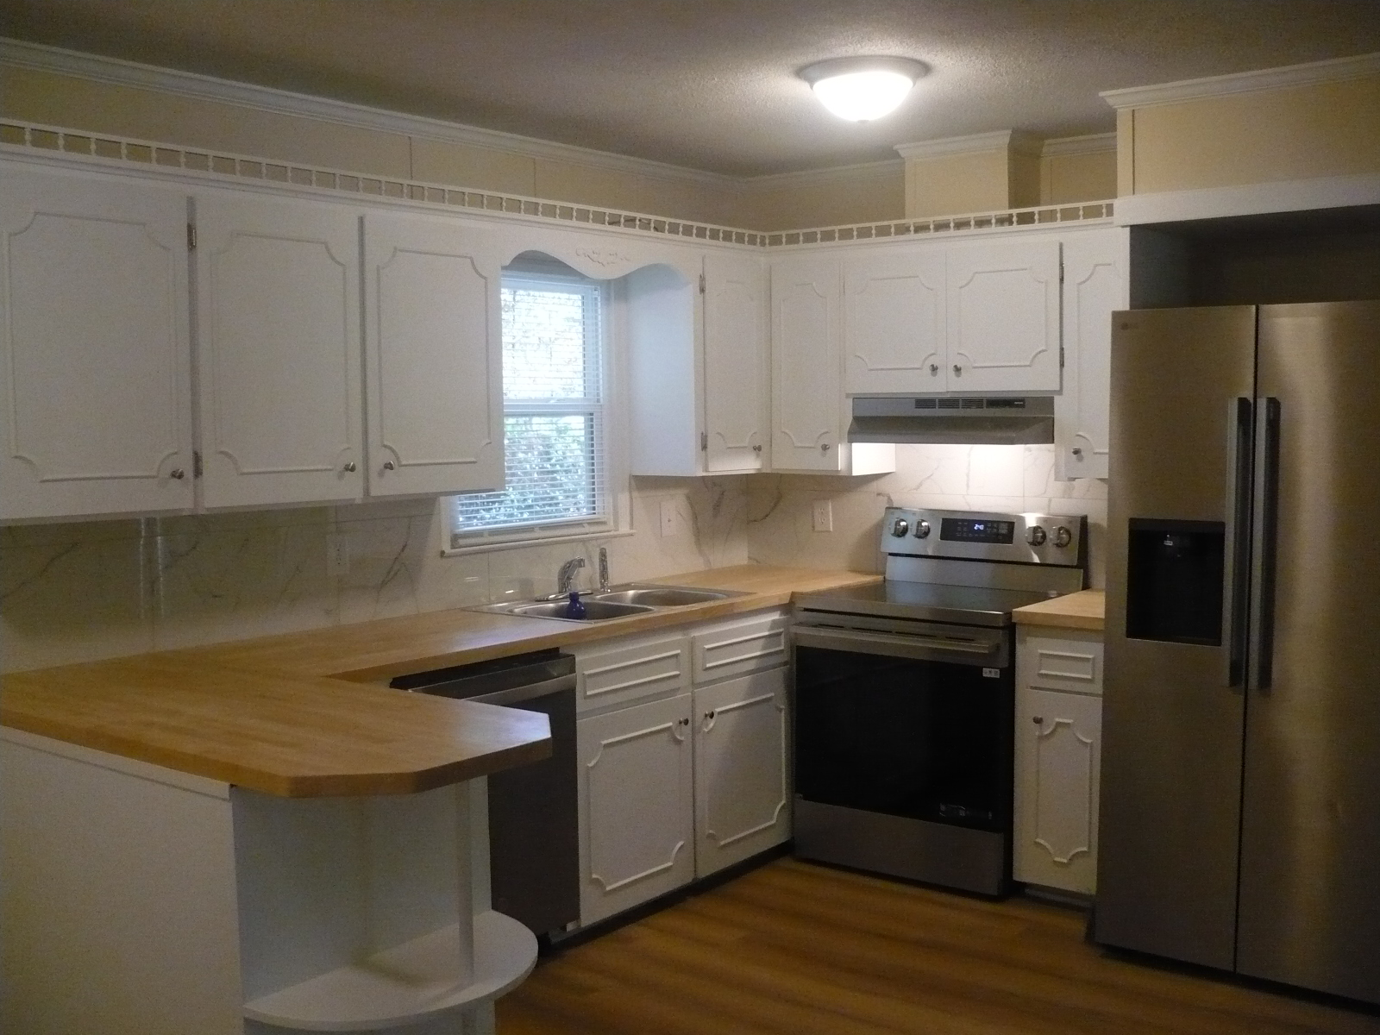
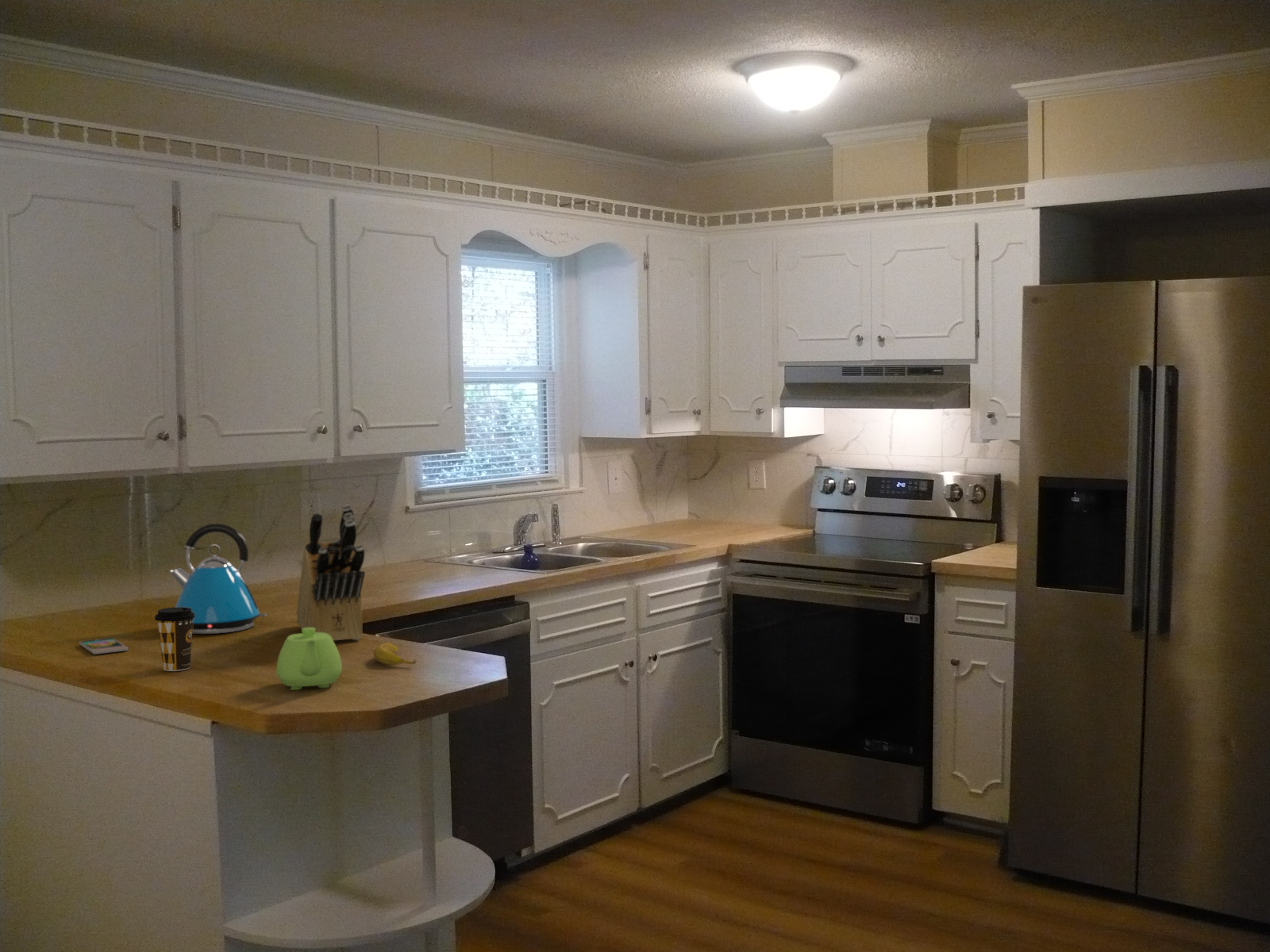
+ kettle [169,523,267,635]
+ coffee cup [154,607,195,672]
+ knife block [296,504,366,641]
+ teapot [275,628,343,691]
+ banana [373,642,418,666]
+ smartphone [79,637,129,655]
